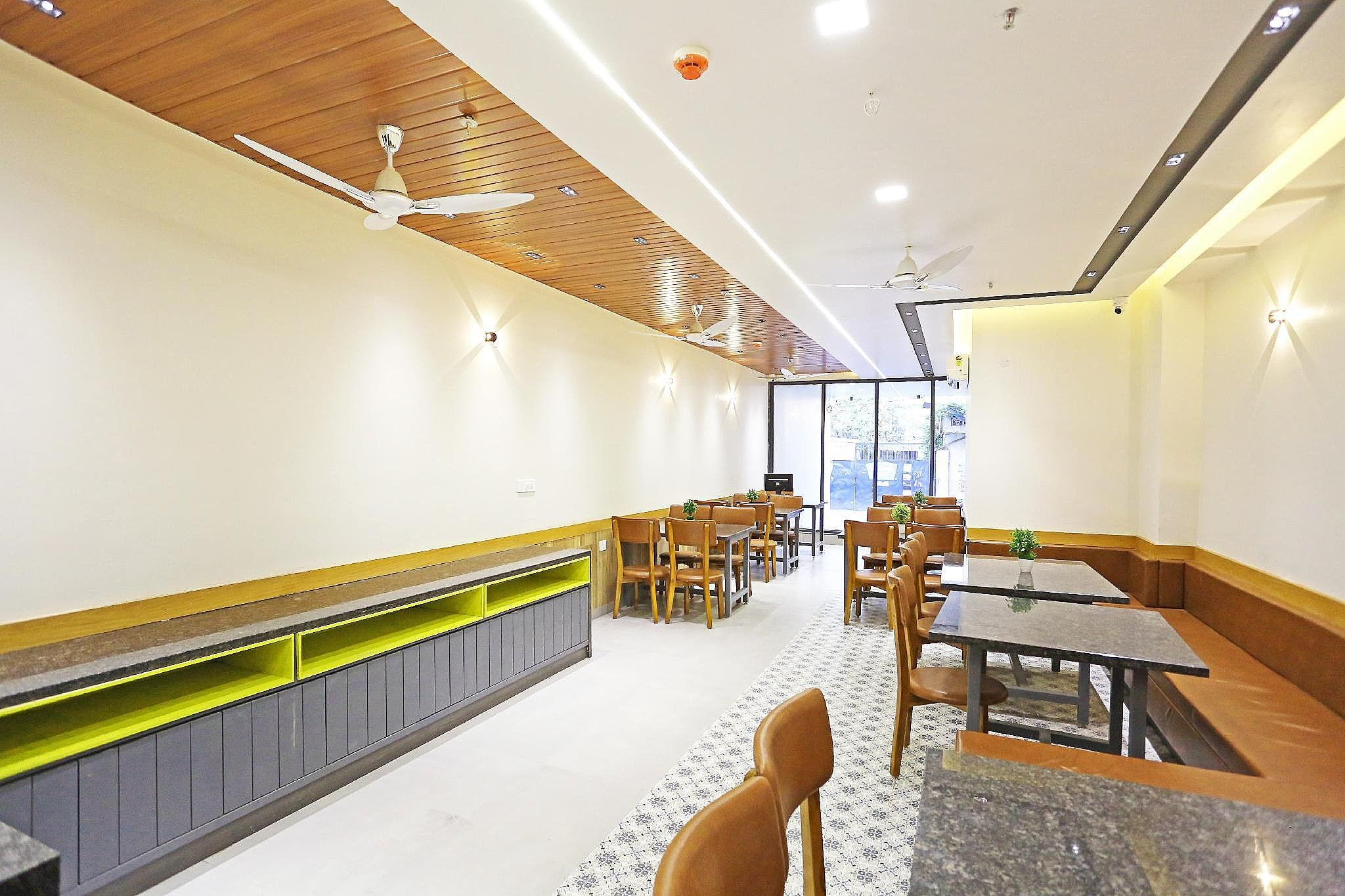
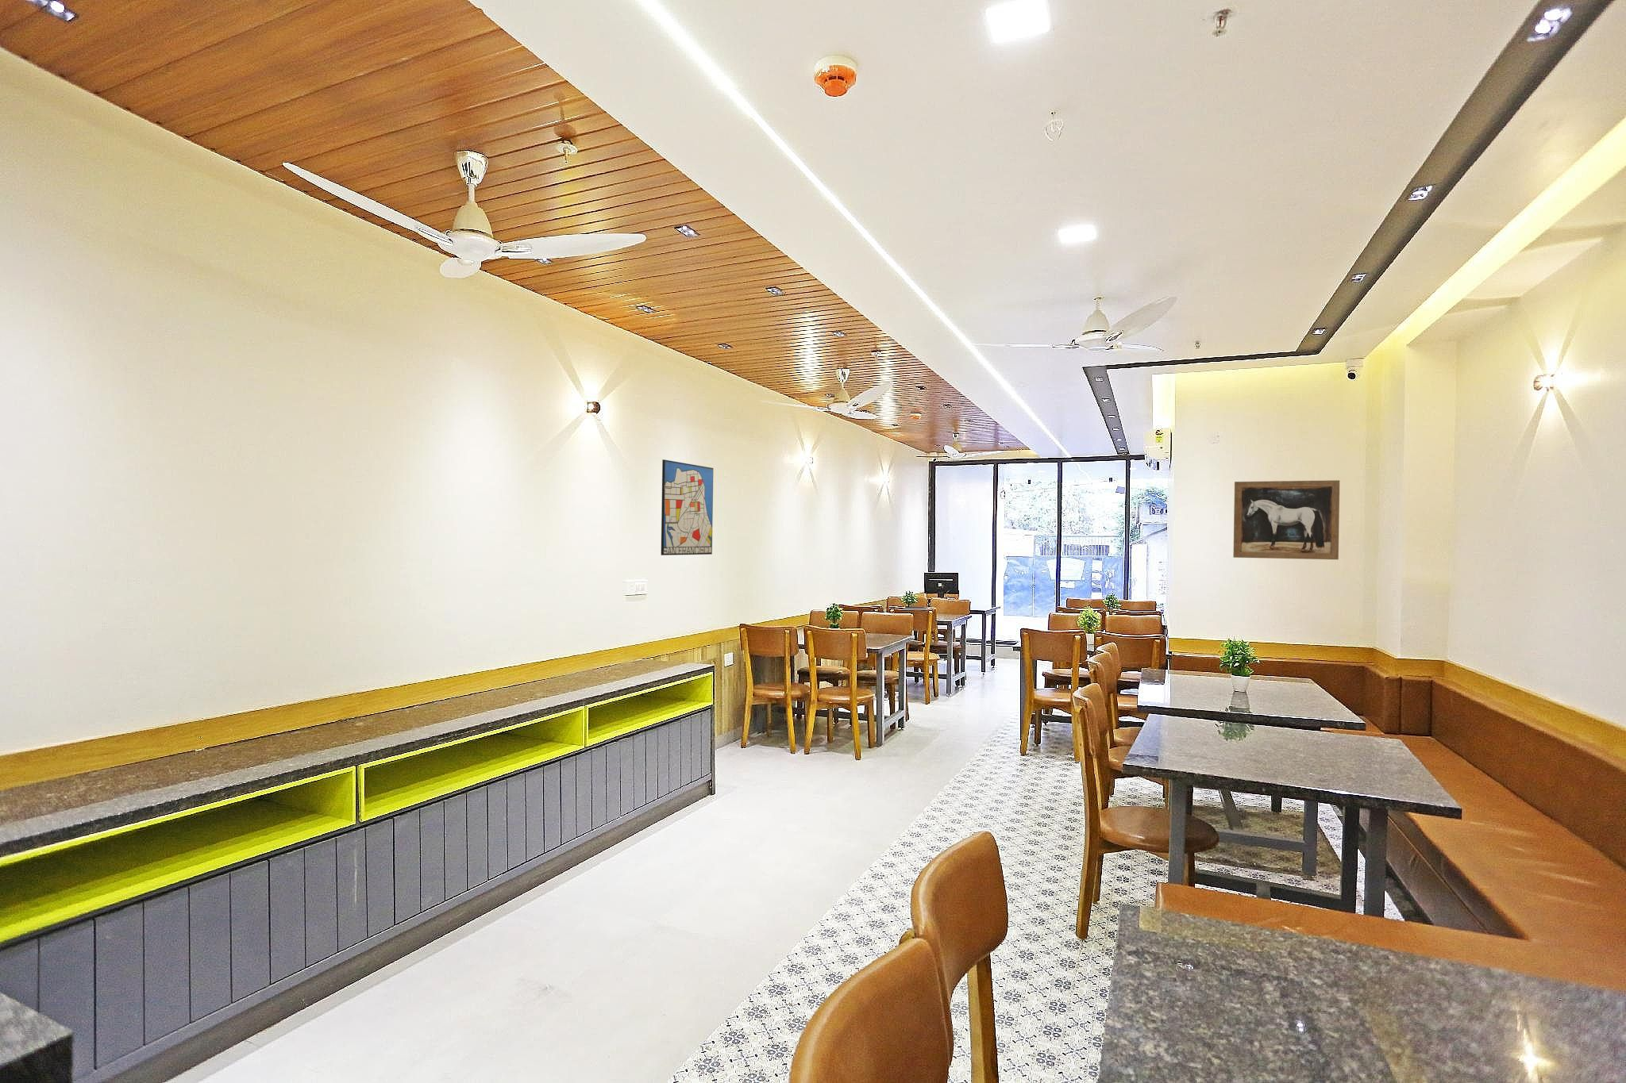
+ wall art [1232,479,1341,560]
+ wall art [660,458,713,556]
